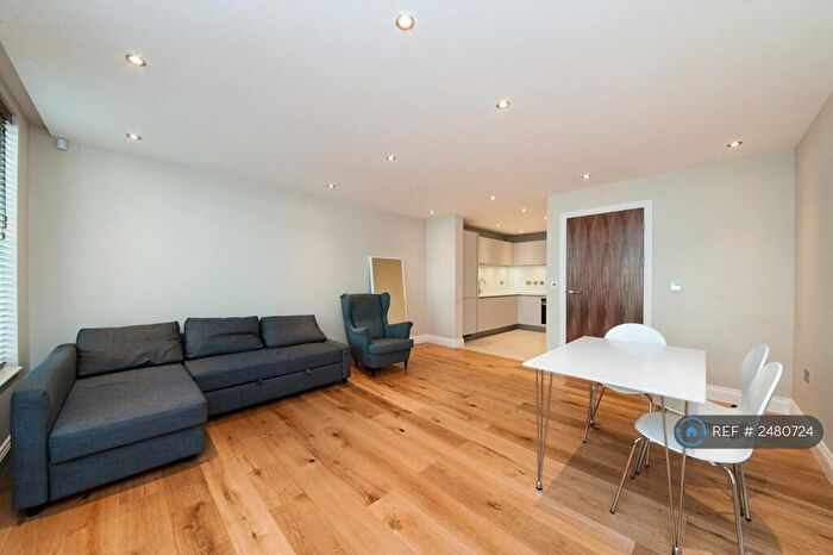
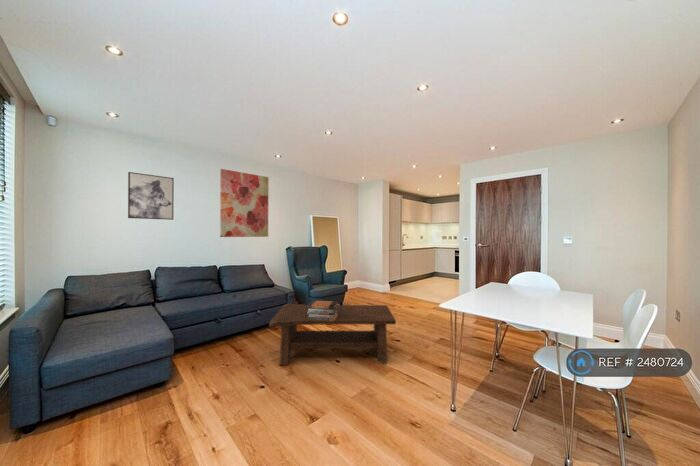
+ wall art [127,171,175,221]
+ book stack [306,299,339,321]
+ wall art [219,168,270,238]
+ coffee table [268,303,397,366]
